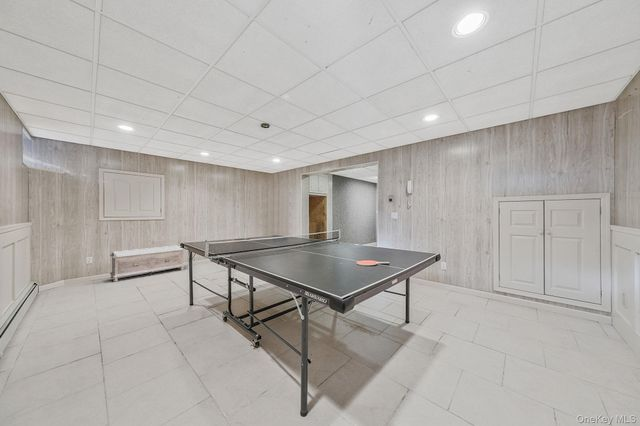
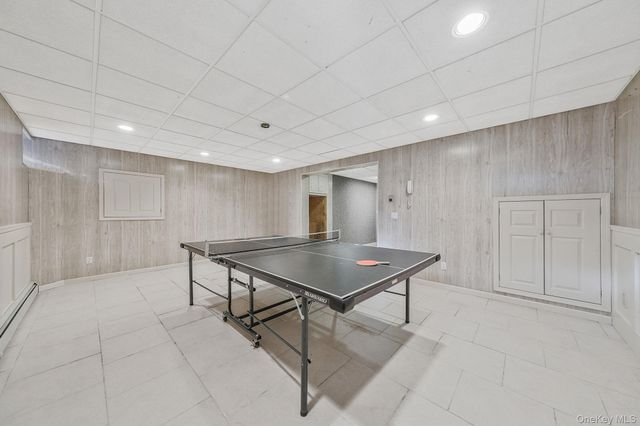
- bench [109,245,186,283]
